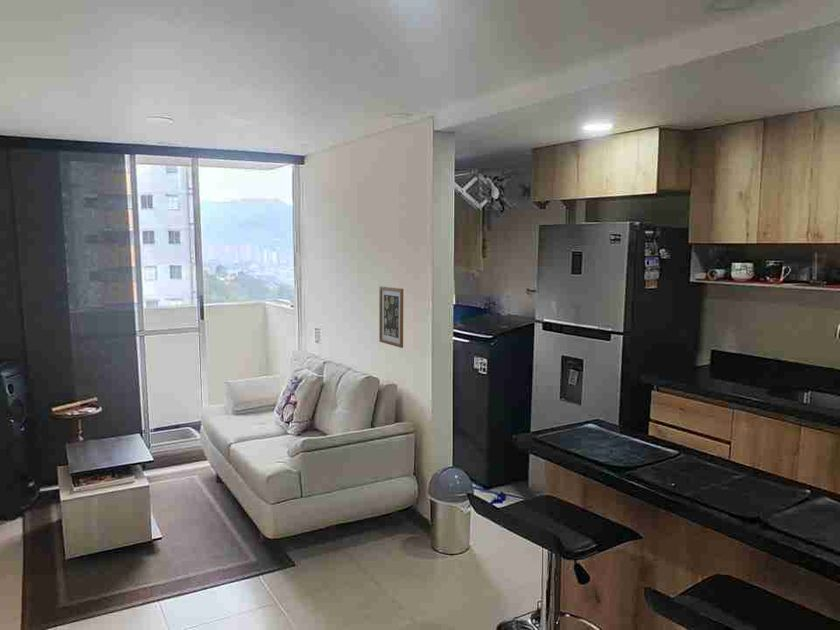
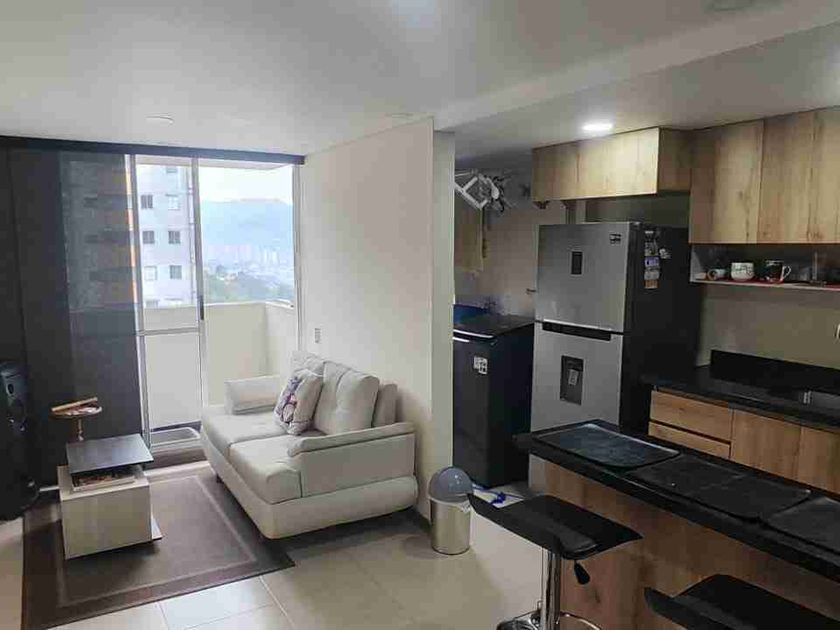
- wall art [378,285,404,349]
